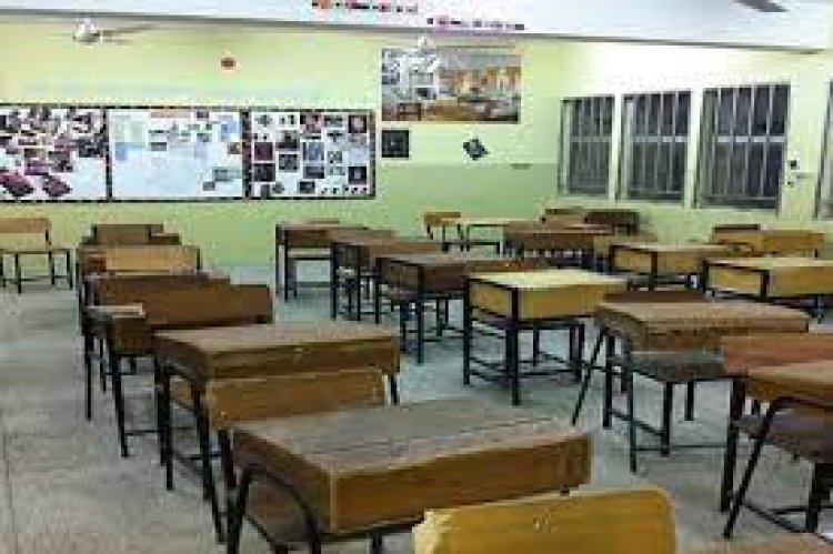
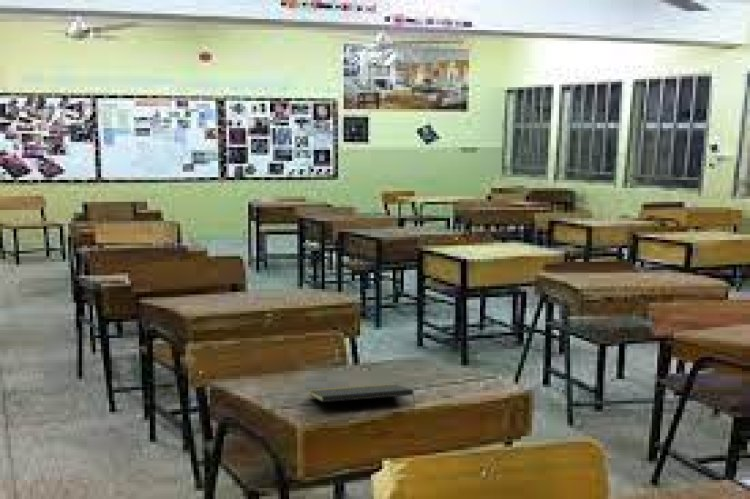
+ notepad [307,383,416,407]
